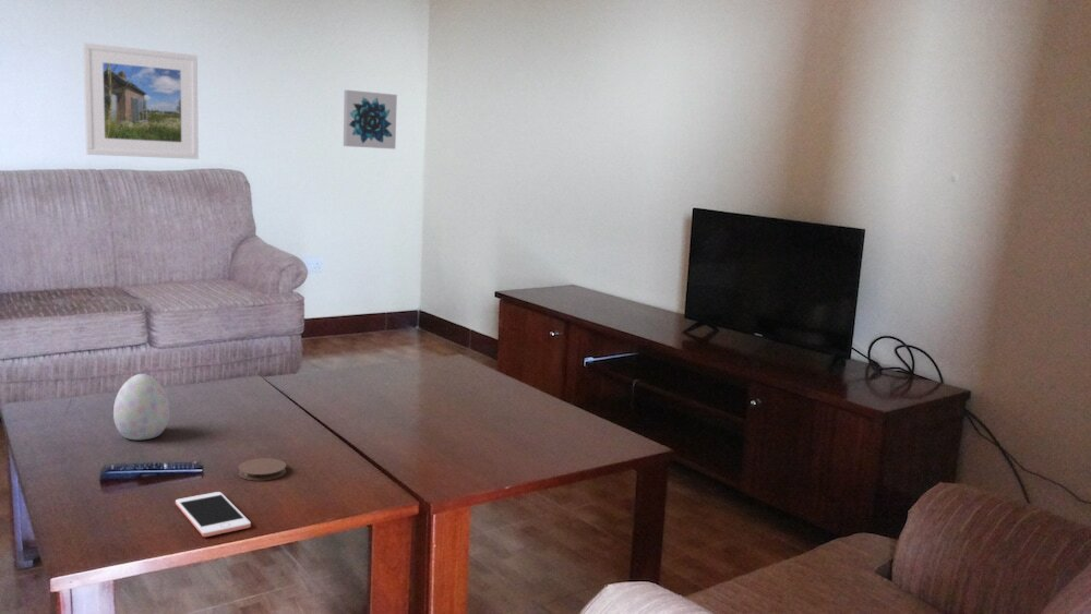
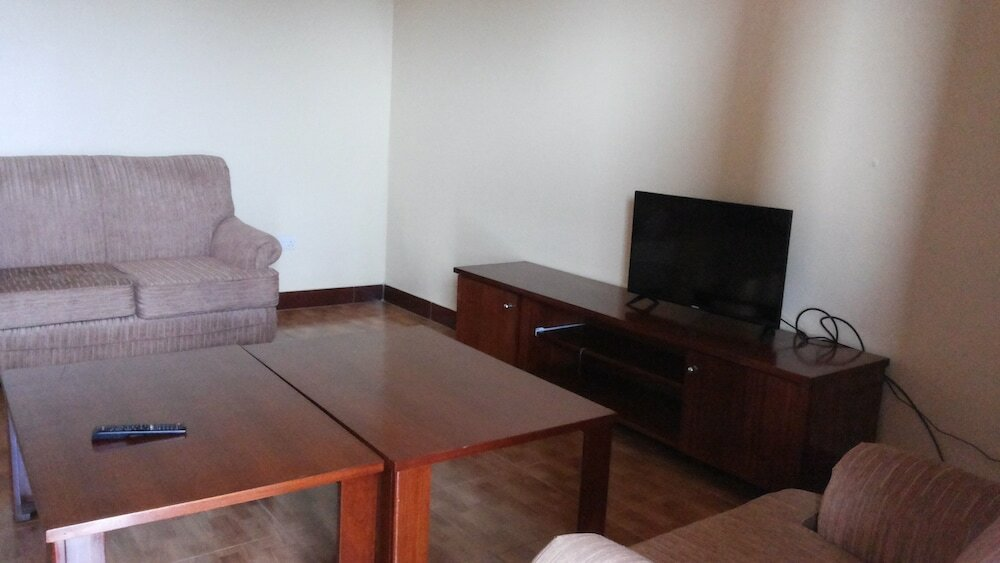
- wall art [343,89,398,151]
- coaster [238,457,287,482]
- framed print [82,41,200,160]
- cell phone [175,491,252,538]
- decorative egg [112,373,170,441]
